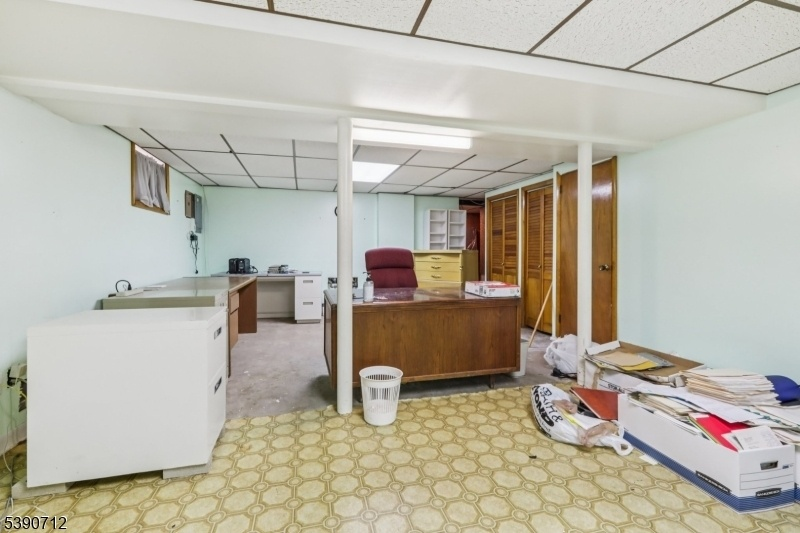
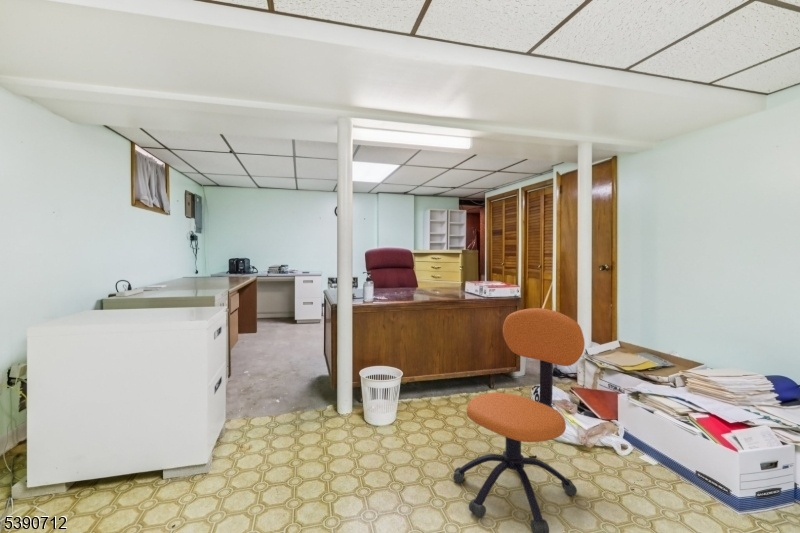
+ office chair [452,307,585,533]
